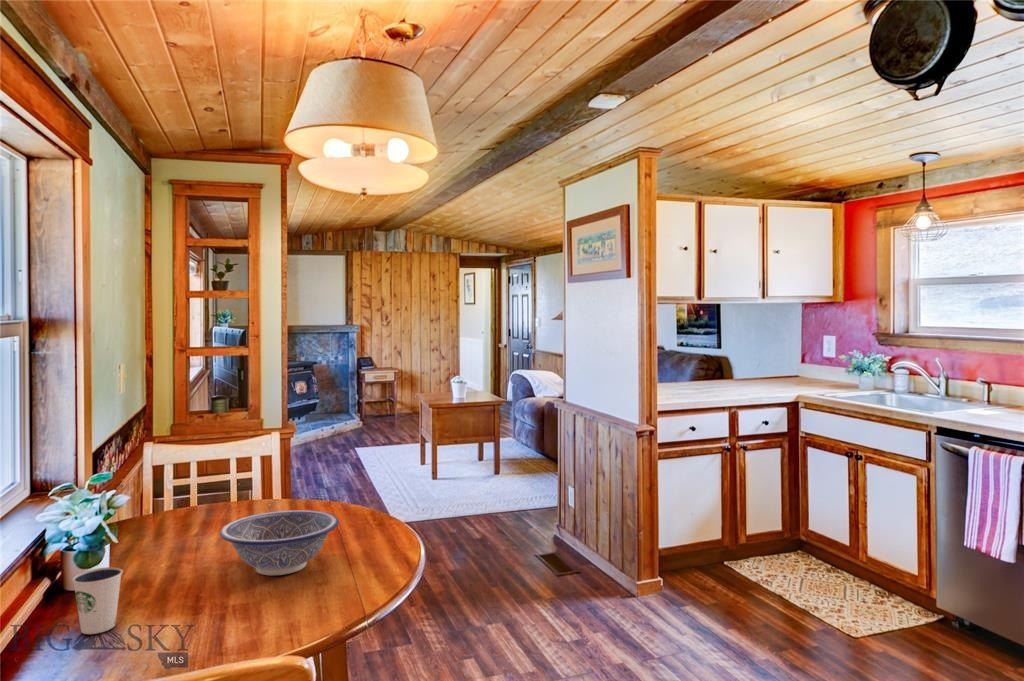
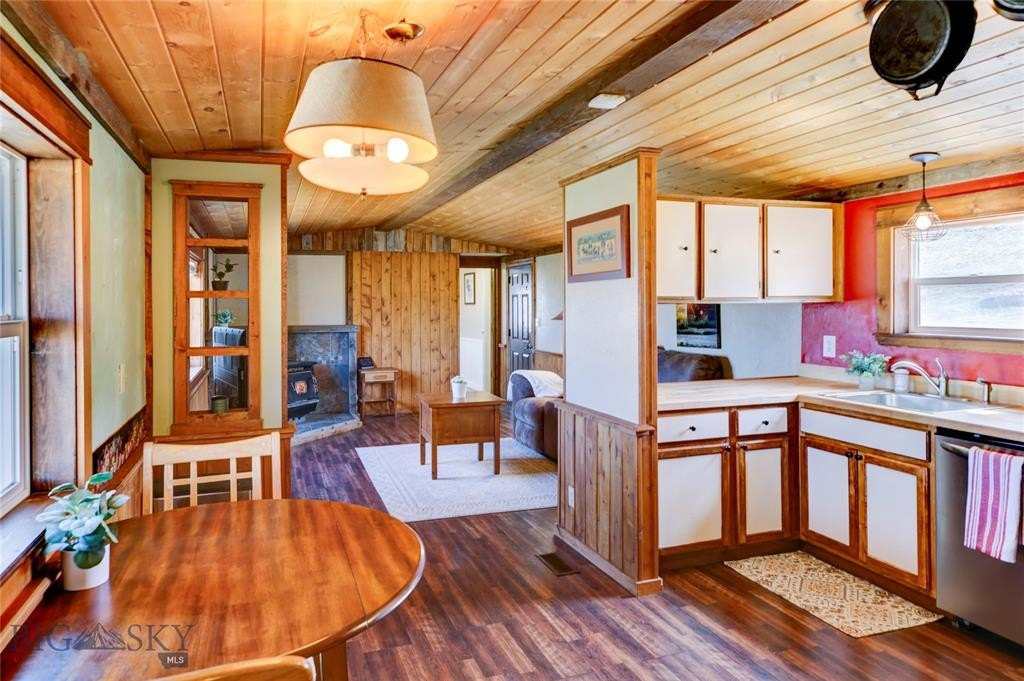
- decorative bowl [219,509,340,576]
- dixie cup [71,566,124,635]
